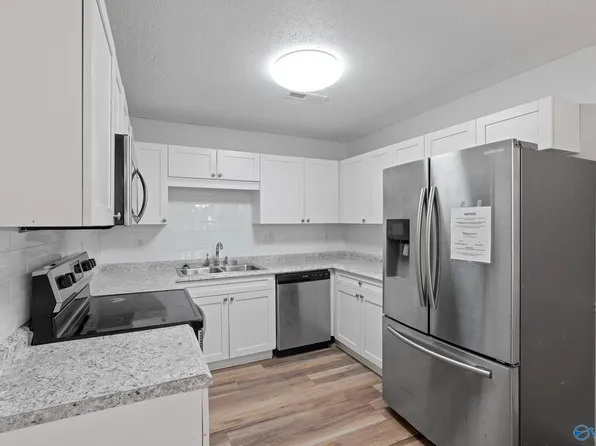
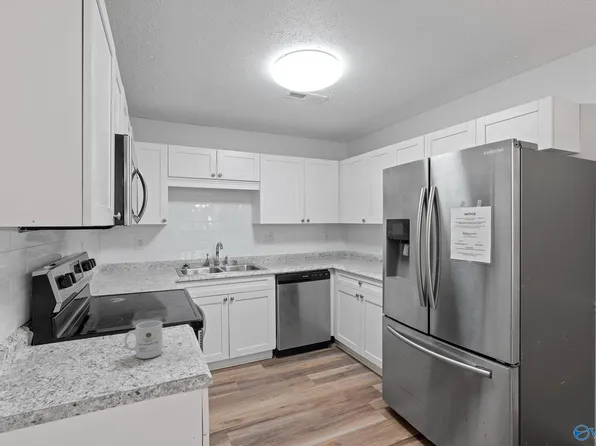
+ mug [123,320,163,360]
